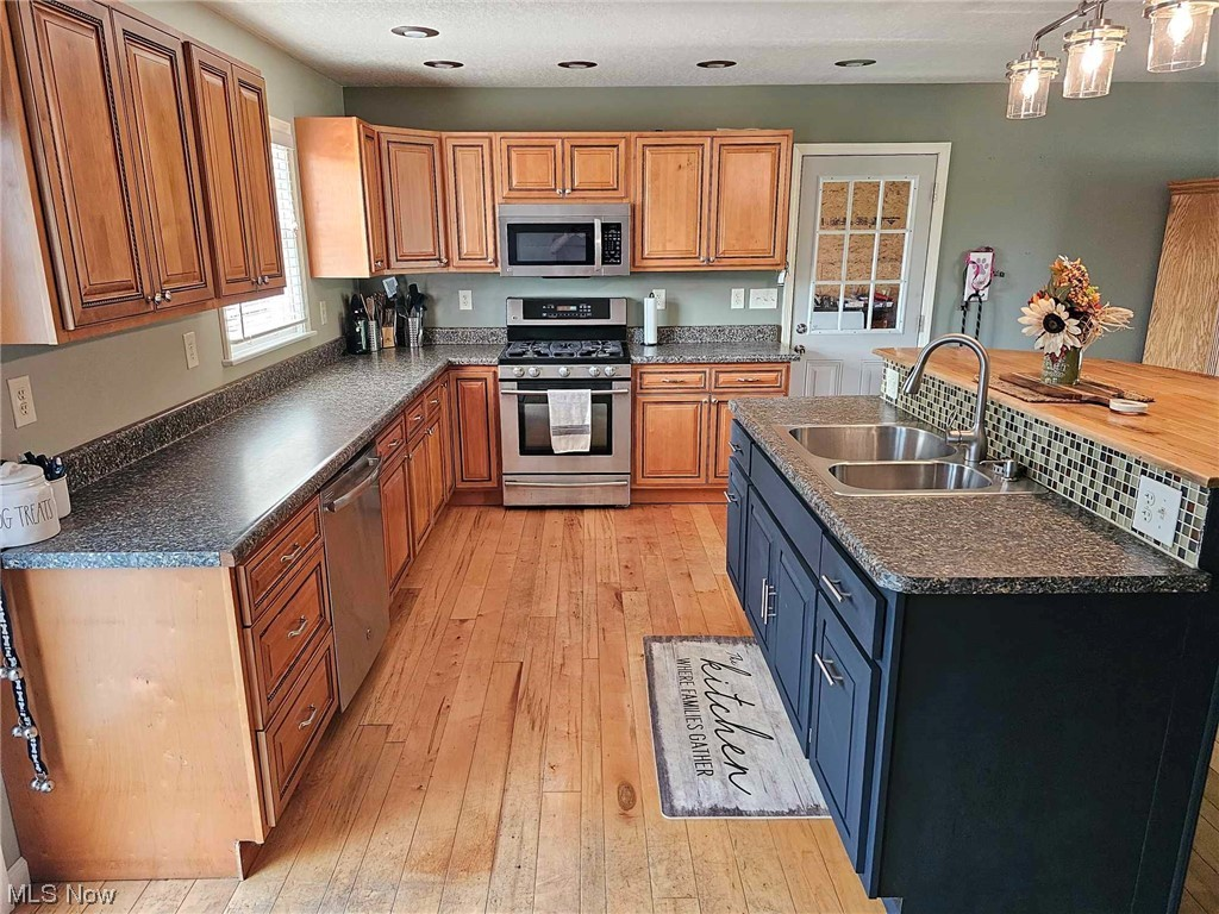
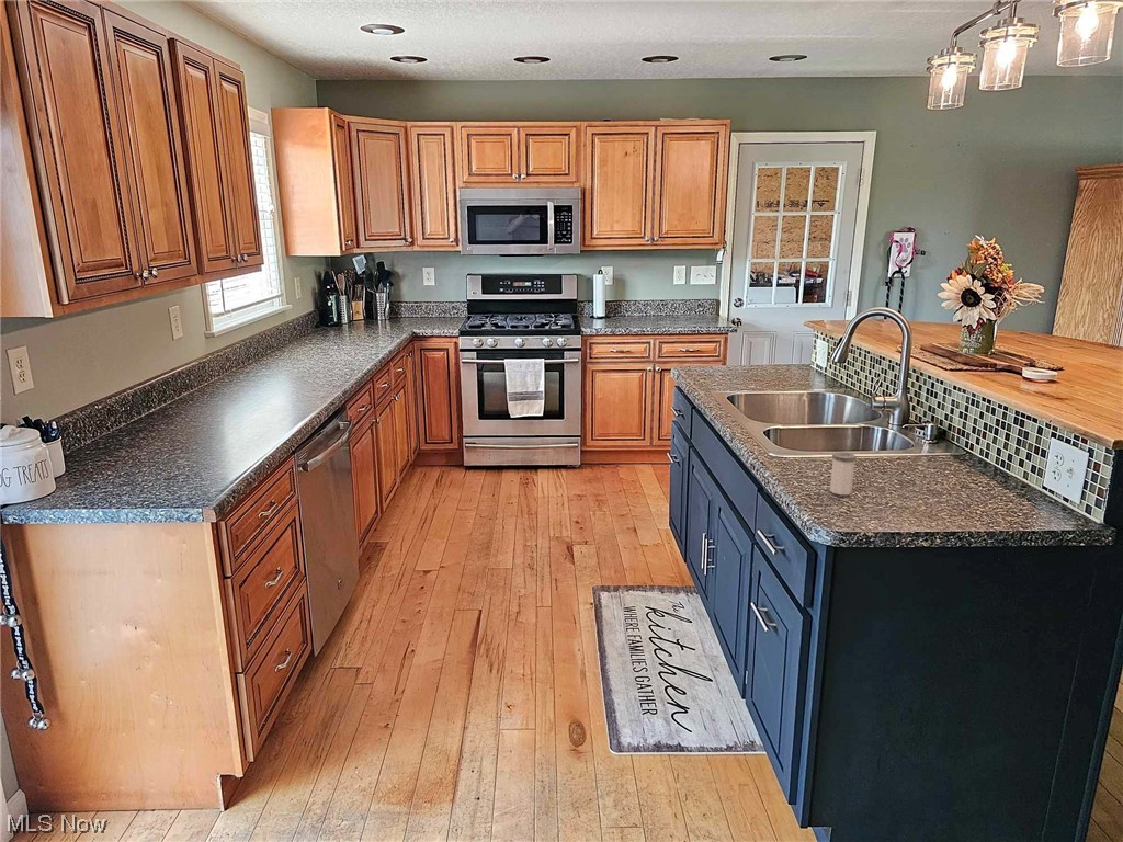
+ salt shaker [829,452,858,496]
